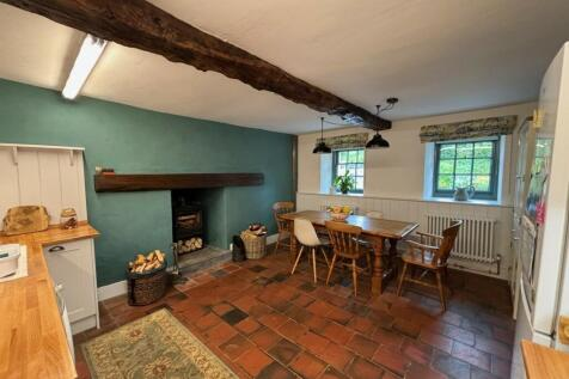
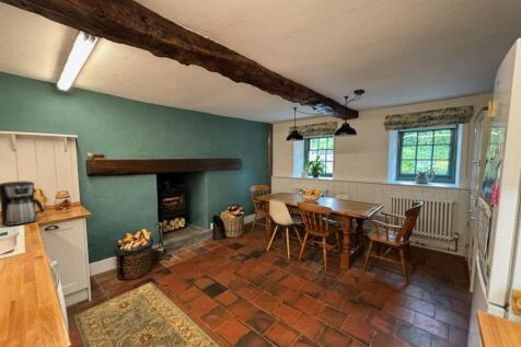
+ coffee maker [0,181,45,227]
